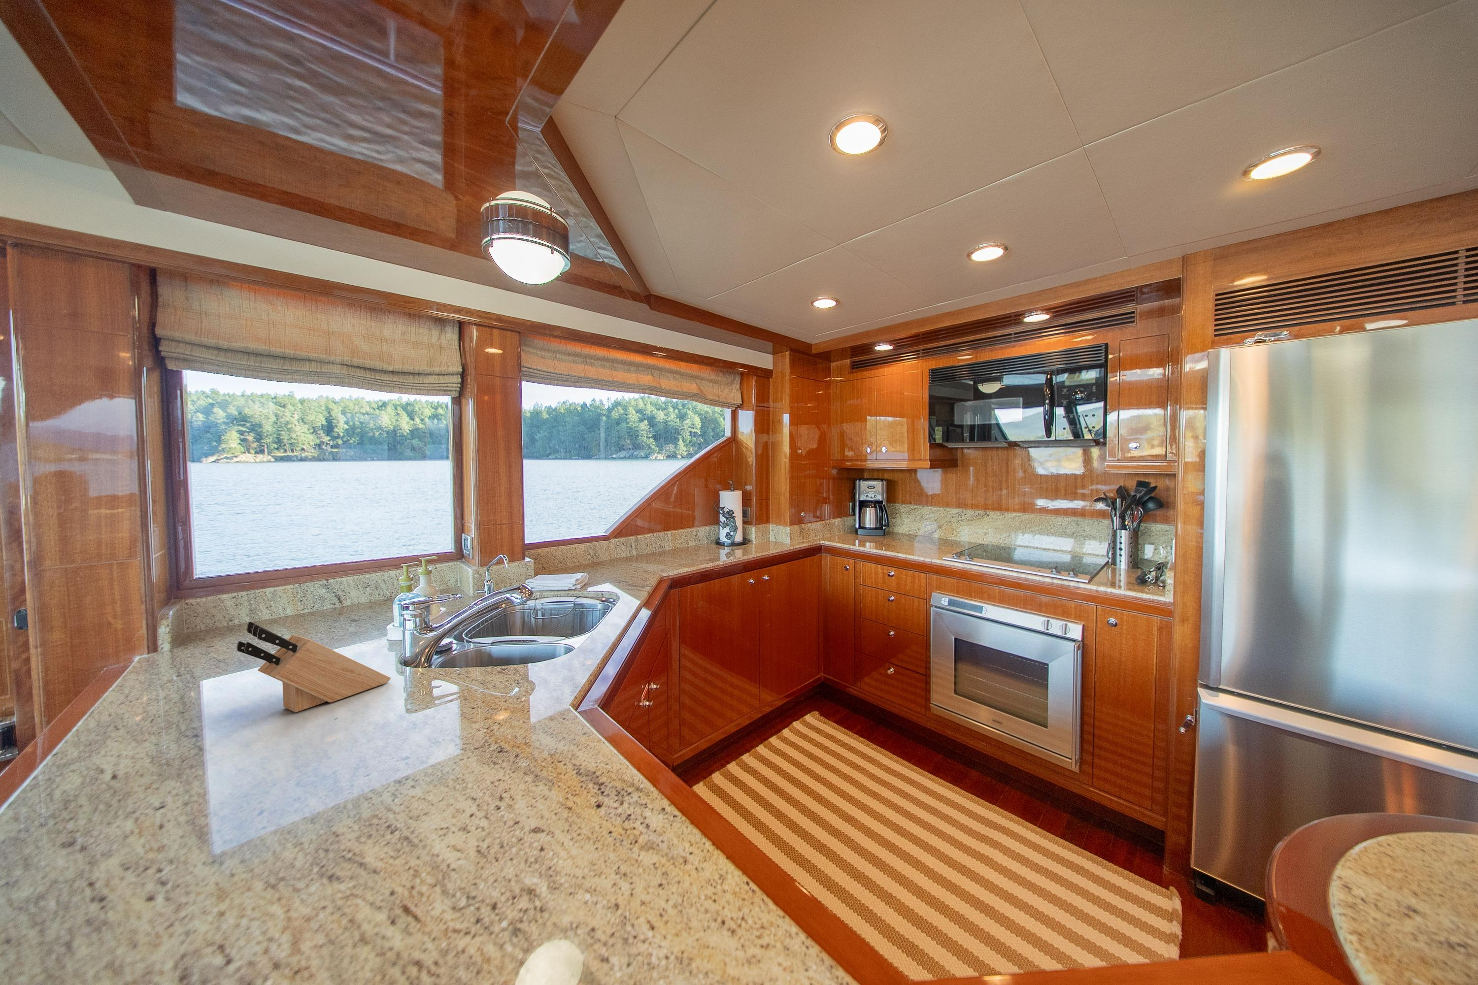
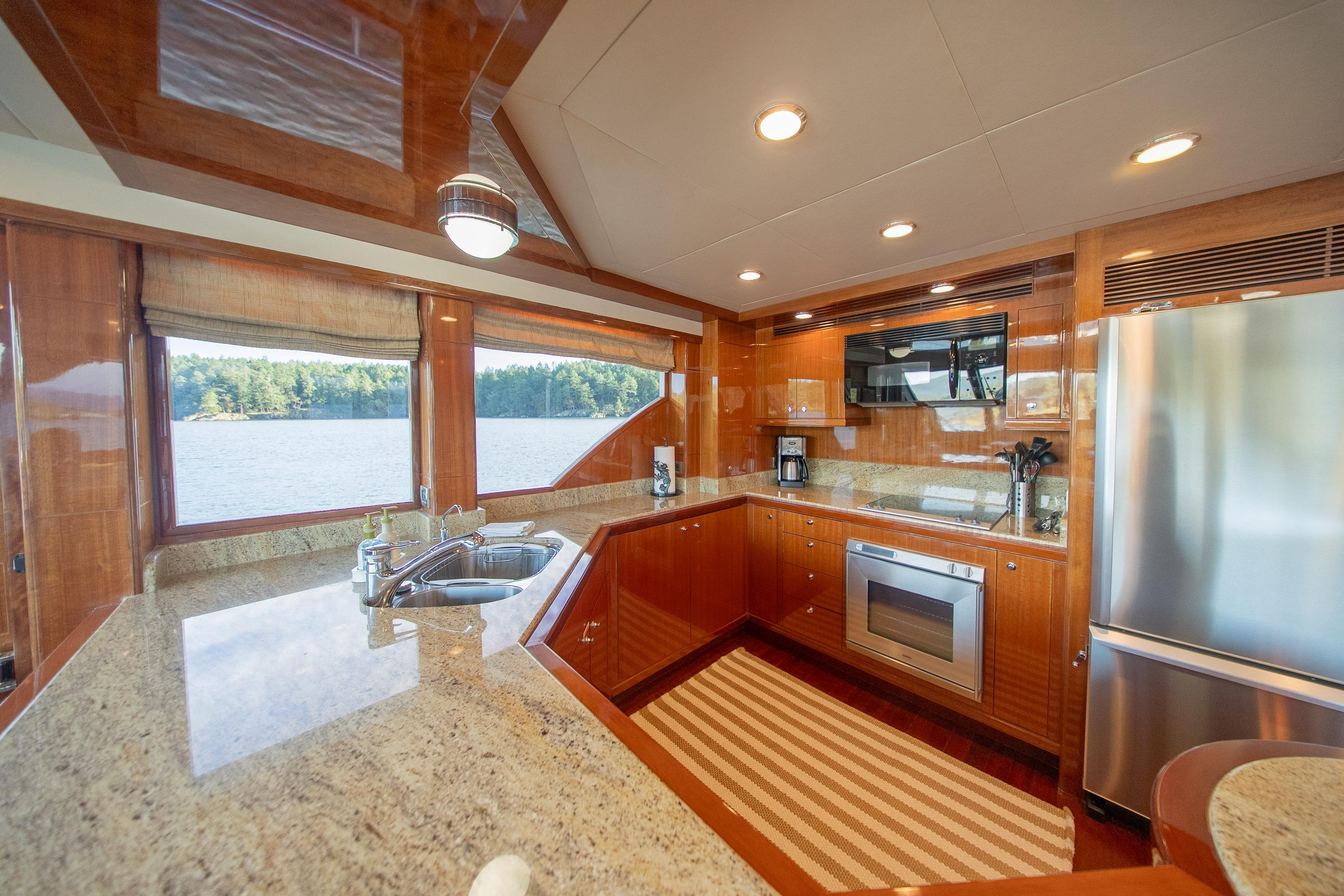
- knife block [236,621,391,712]
